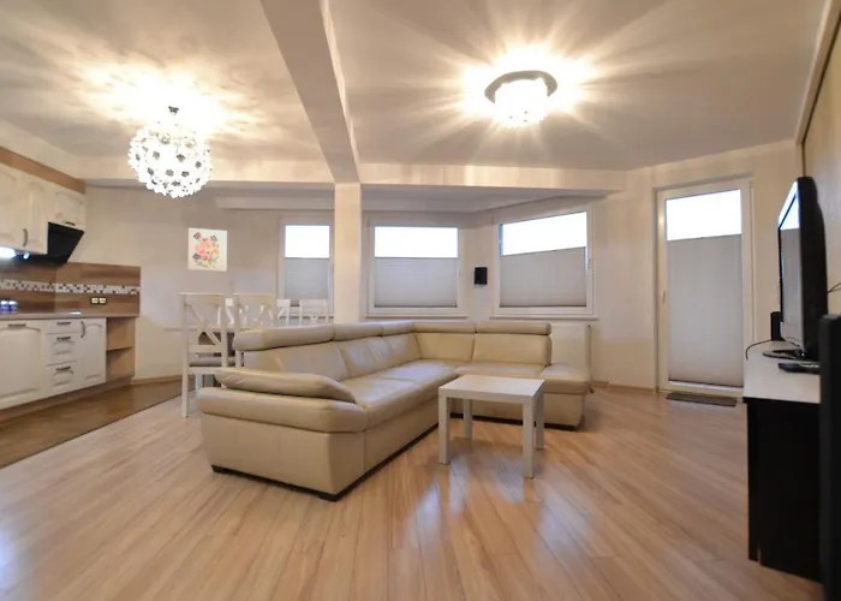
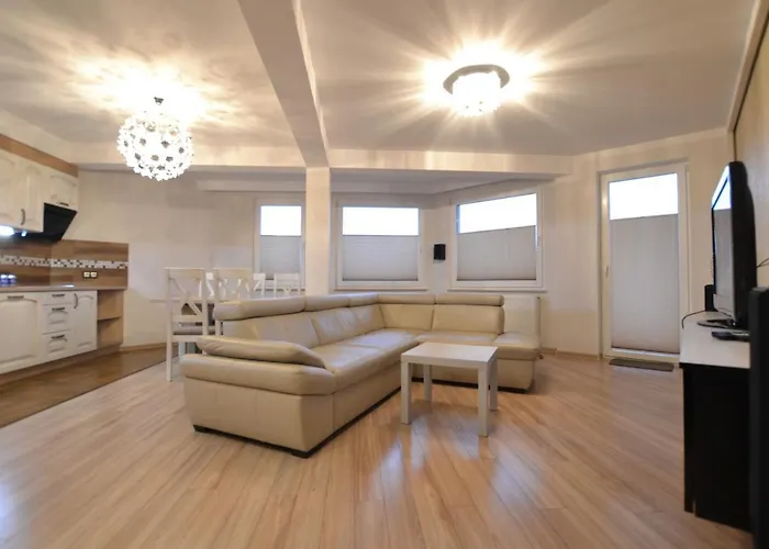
- wall art [187,227,228,272]
